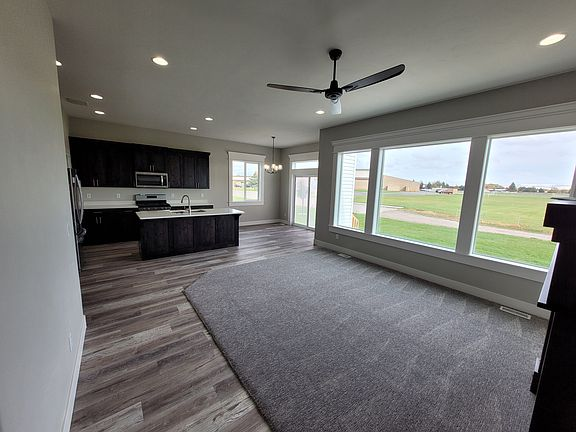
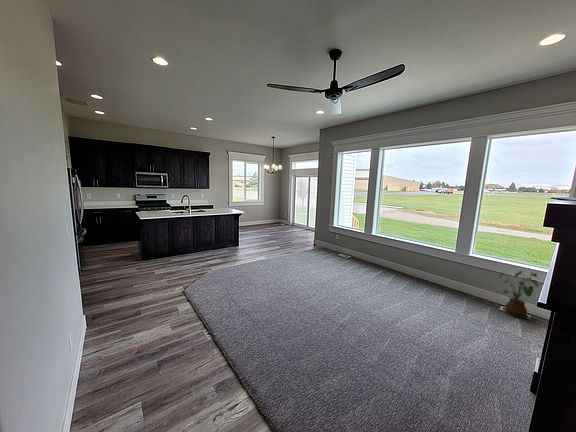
+ house plant [498,270,543,319]
